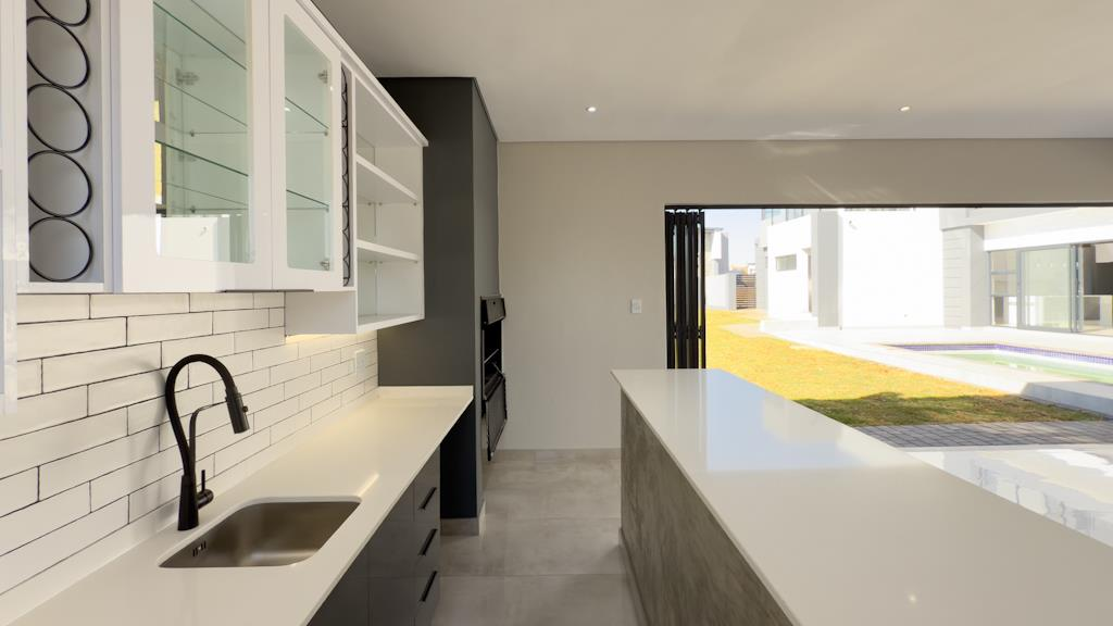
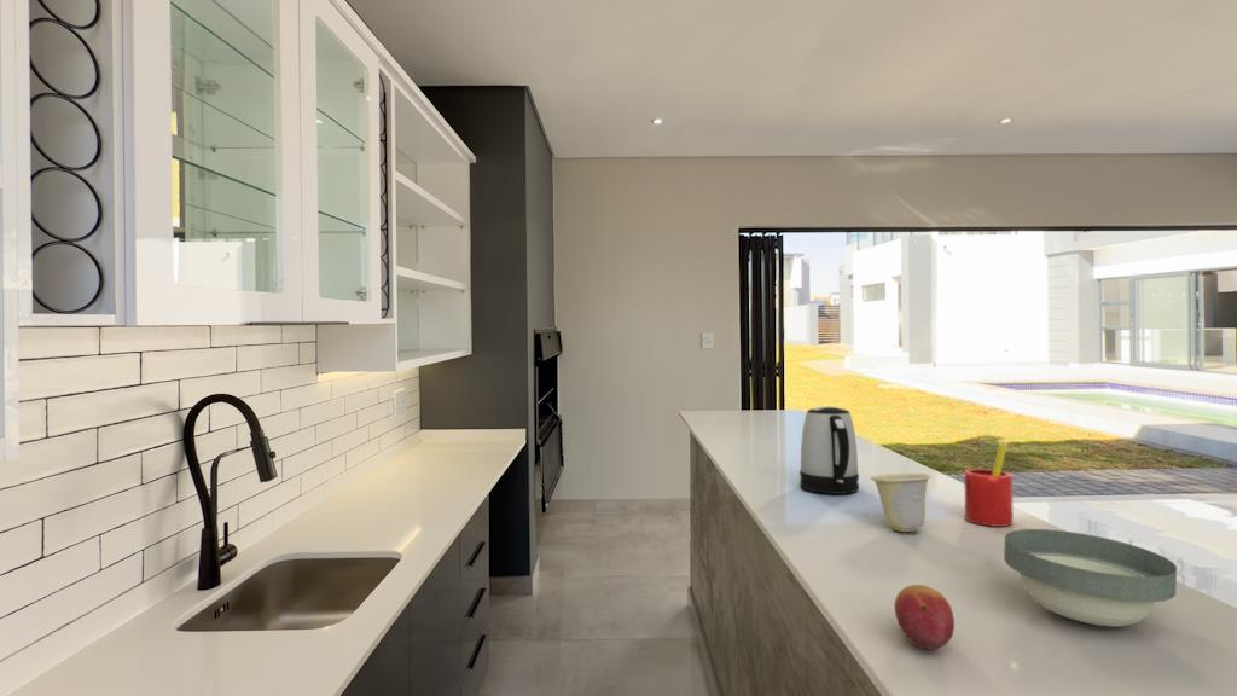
+ bowl [1003,528,1178,627]
+ kettle [798,405,860,495]
+ cup [870,472,933,533]
+ fruit [893,584,956,651]
+ straw [963,441,1014,528]
